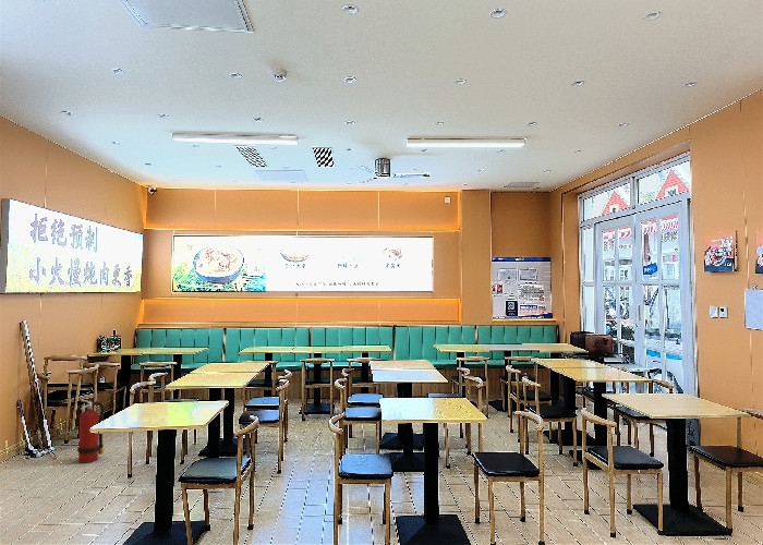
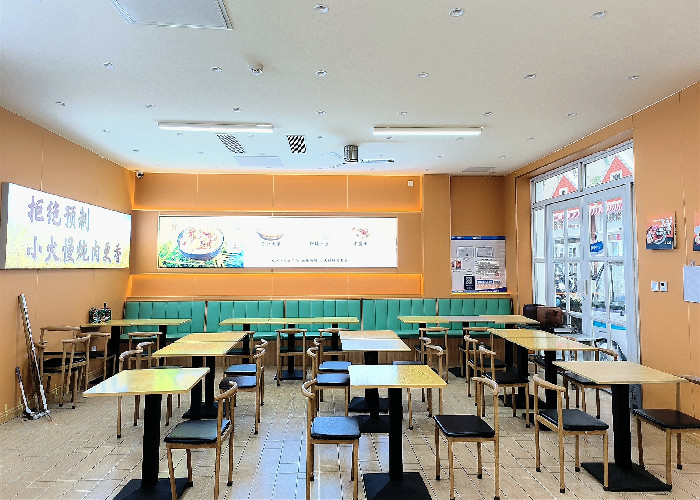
- fire extinguisher [76,399,106,464]
